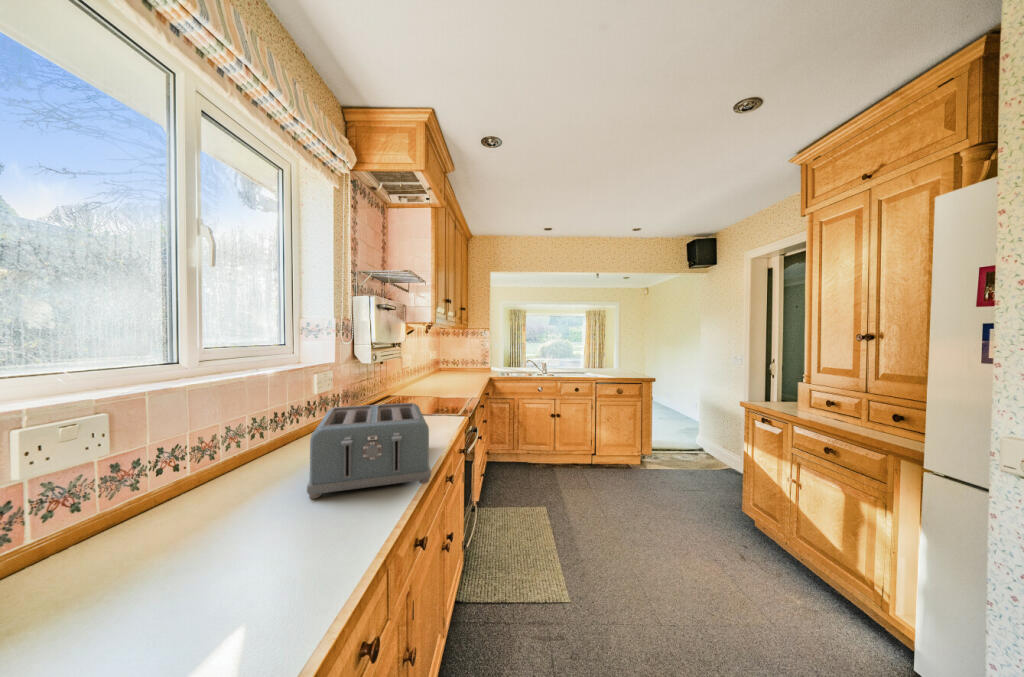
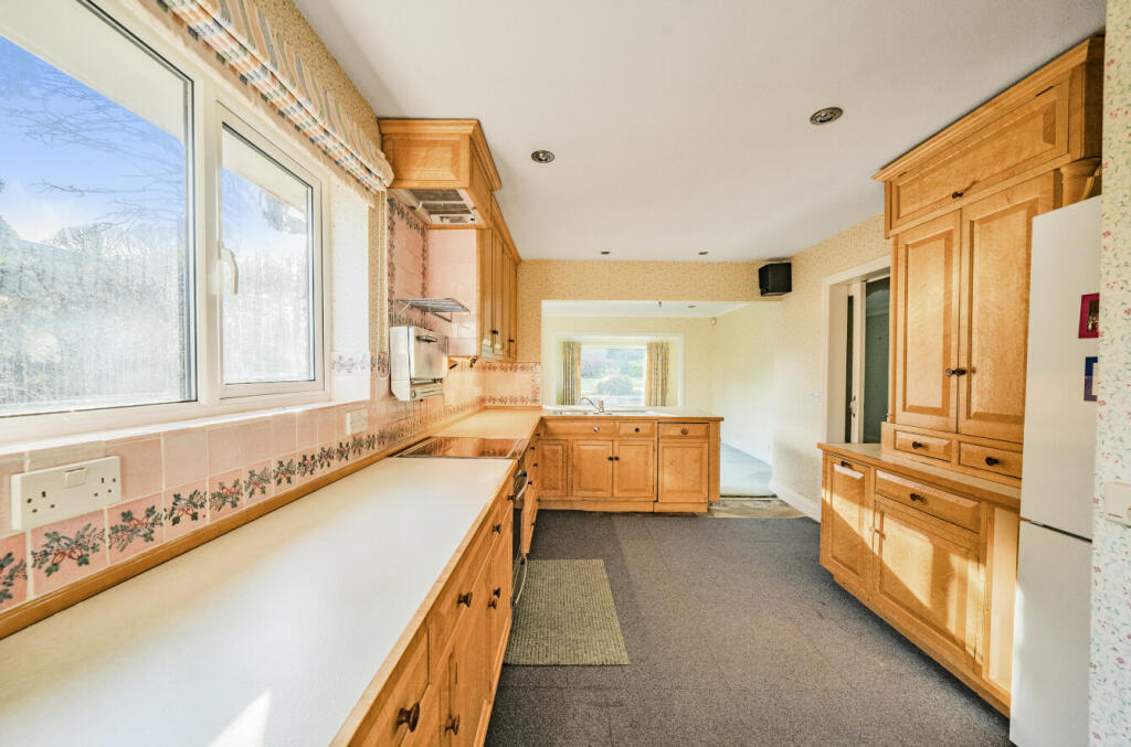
- toaster [306,402,432,500]
